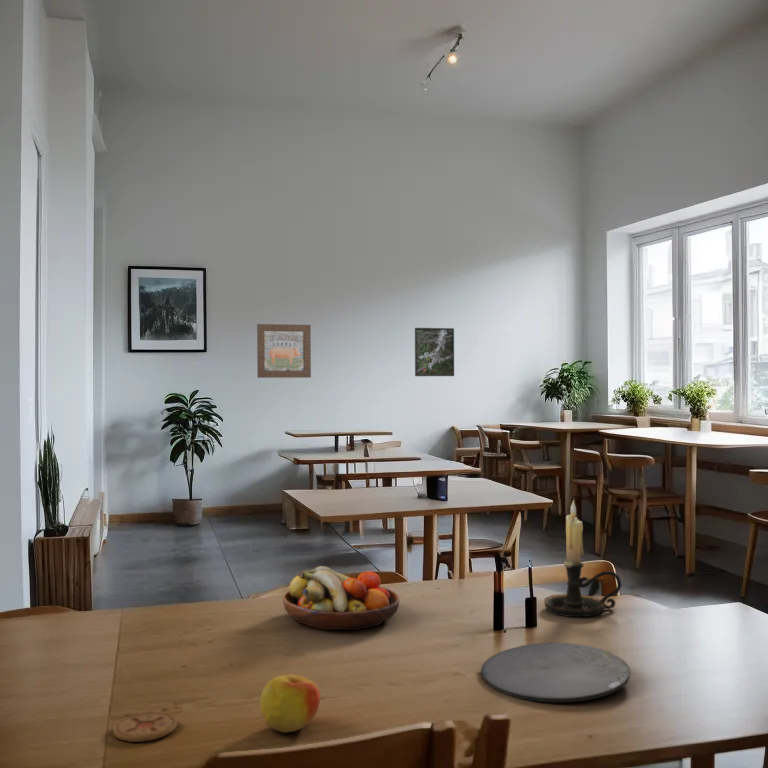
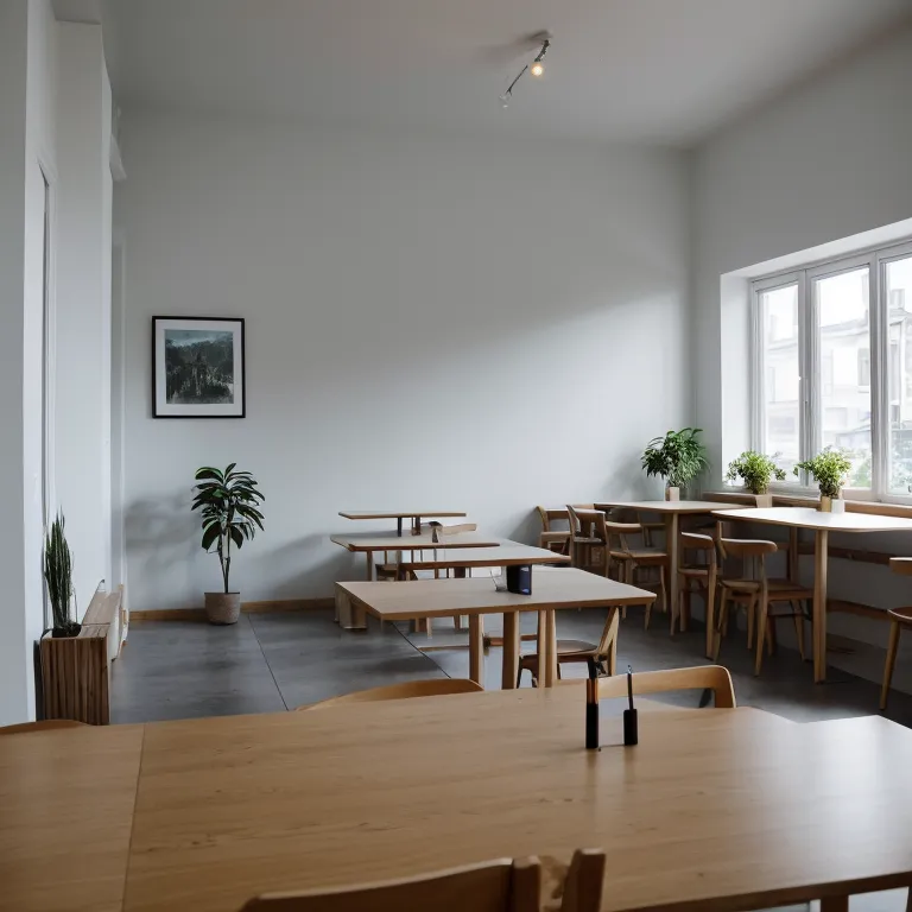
- wall art [256,323,312,379]
- fruit bowl [282,565,401,631]
- plate [480,642,632,703]
- apple [259,674,321,734]
- candle holder [543,500,623,618]
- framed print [414,327,455,377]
- coaster [112,711,178,743]
